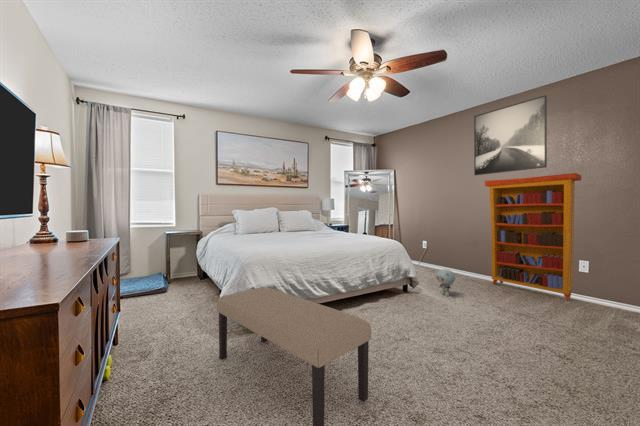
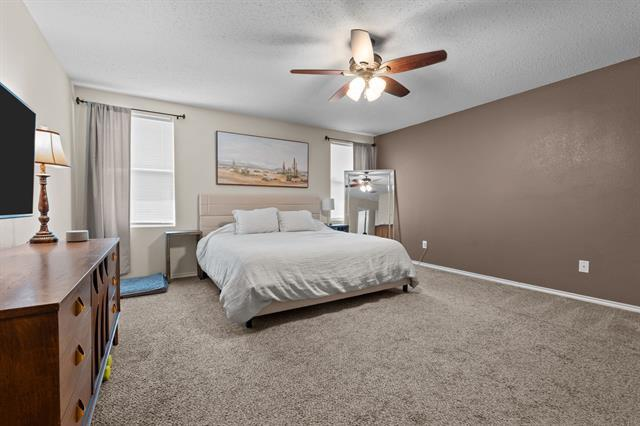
- plush toy [435,268,456,297]
- bench [216,286,372,426]
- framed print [473,94,548,176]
- bookcase [484,172,582,301]
